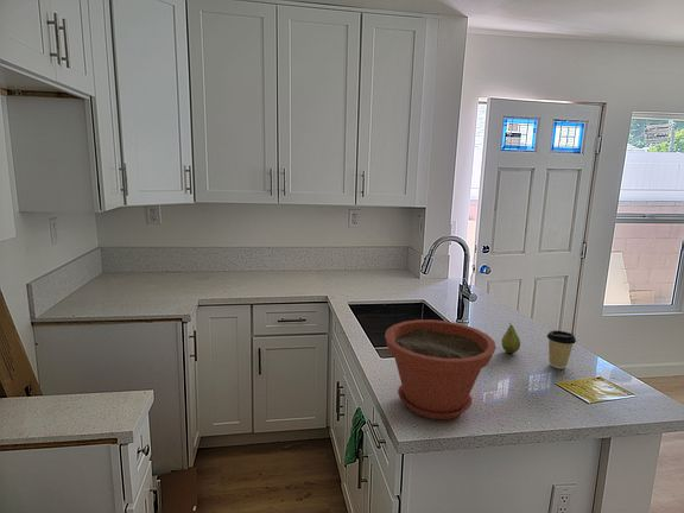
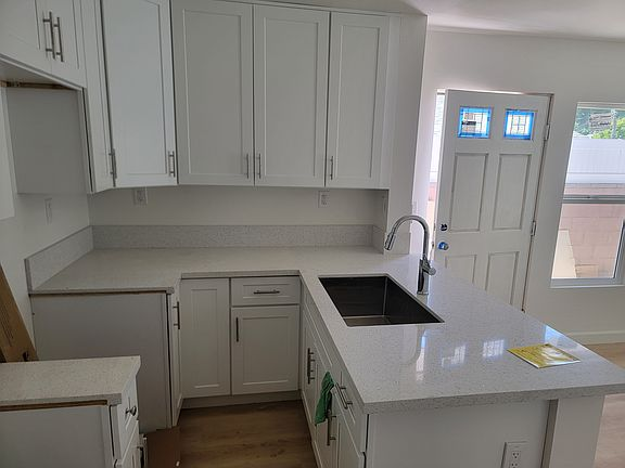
- fruit [500,322,521,354]
- coffee cup [546,329,577,370]
- plant pot [384,318,498,420]
